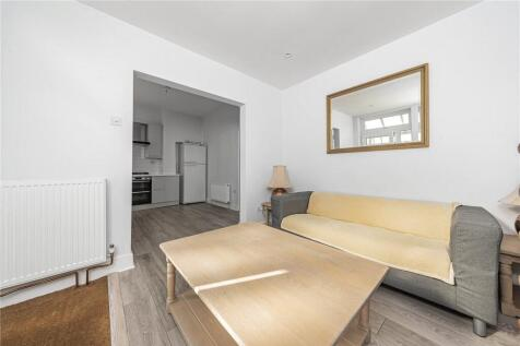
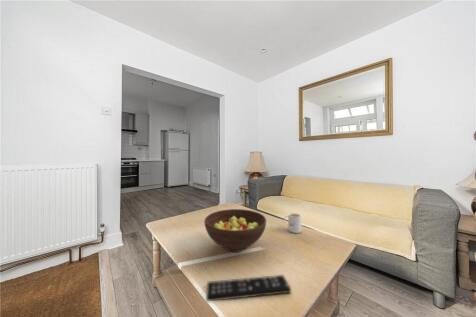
+ mug [284,212,302,234]
+ remote control [205,274,292,303]
+ fruit bowl [204,208,267,253]
